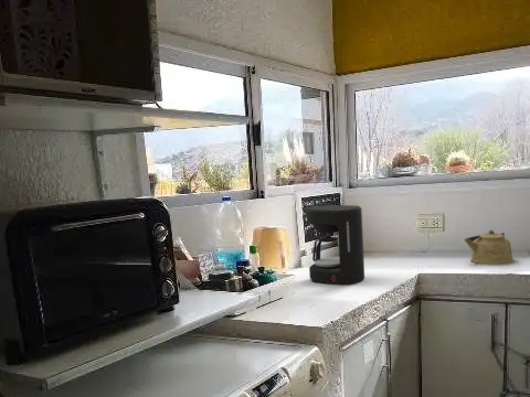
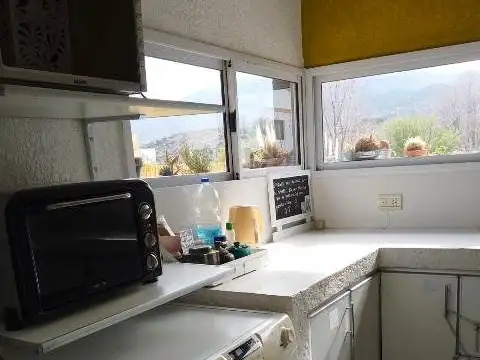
- coffee maker [305,204,365,286]
- kettle [464,228,515,265]
